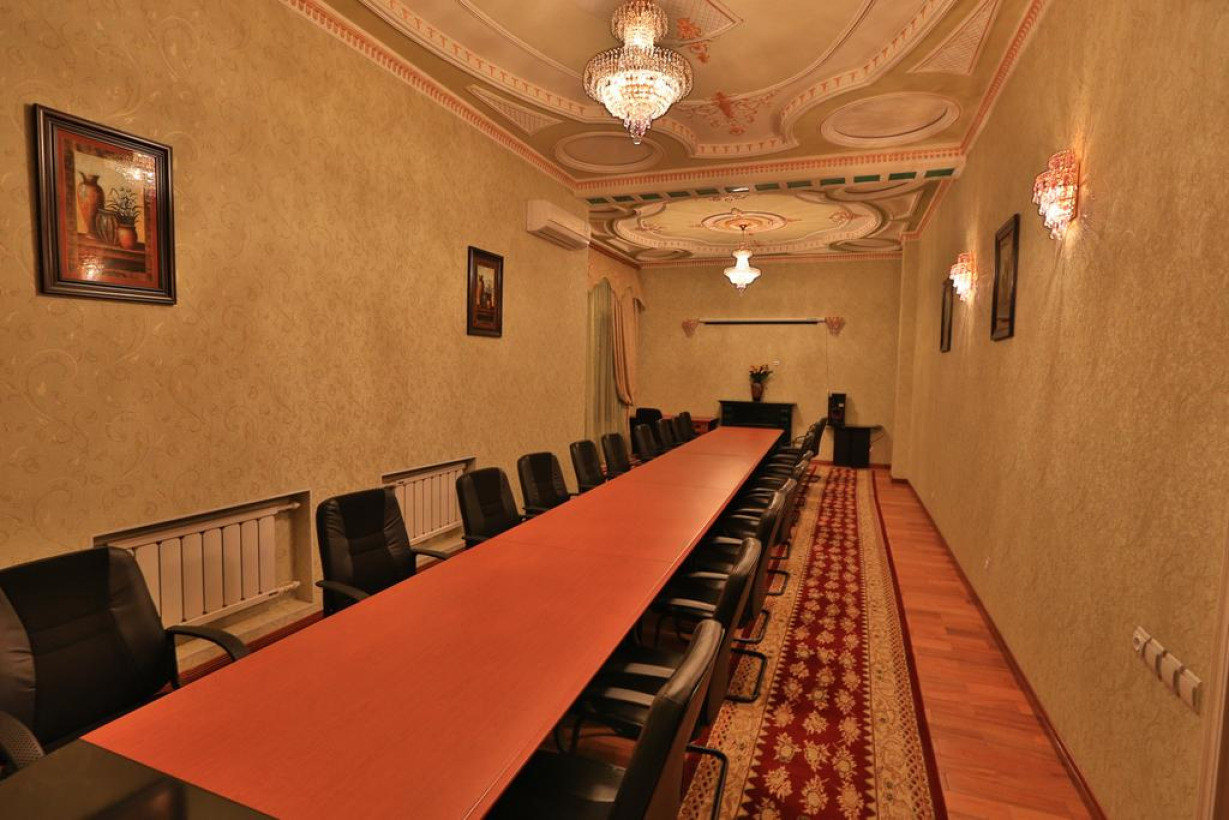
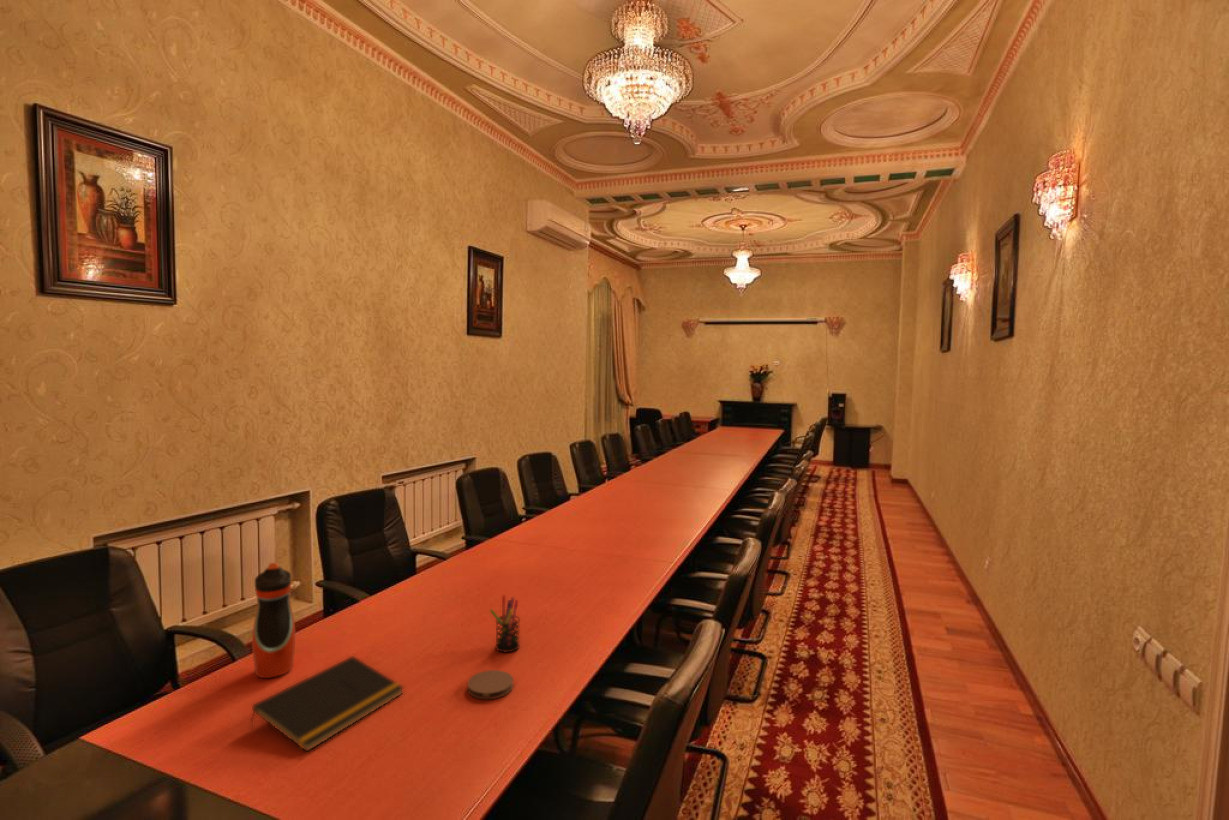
+ pen holder [489,594,521,653]
+ notepad [249,655,405,752]
+ coaster [467,669,514,700]
+ water bottle [251,562,296,679]
